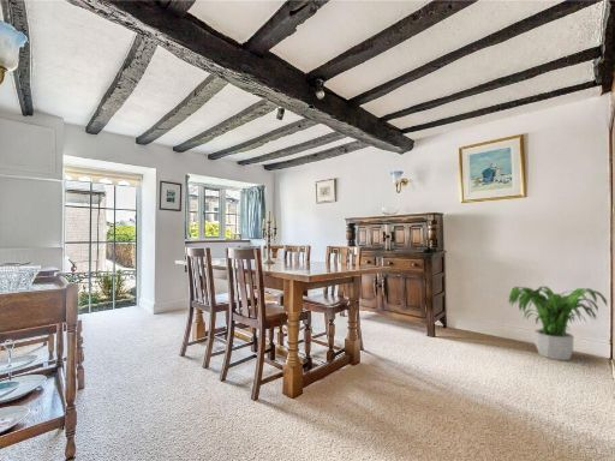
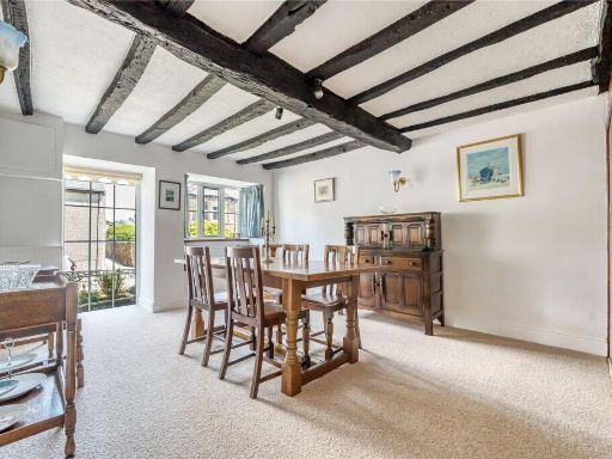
- potted plant [508,286,609,361]
